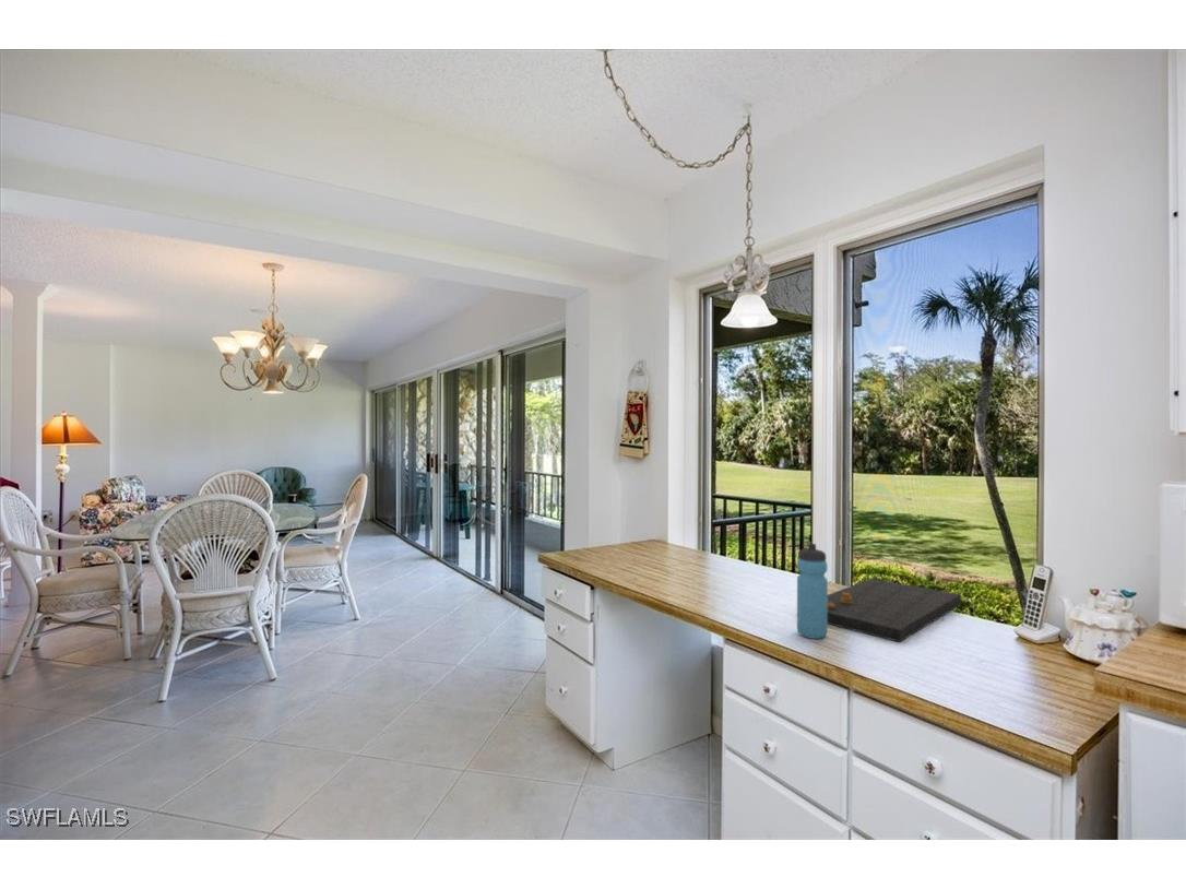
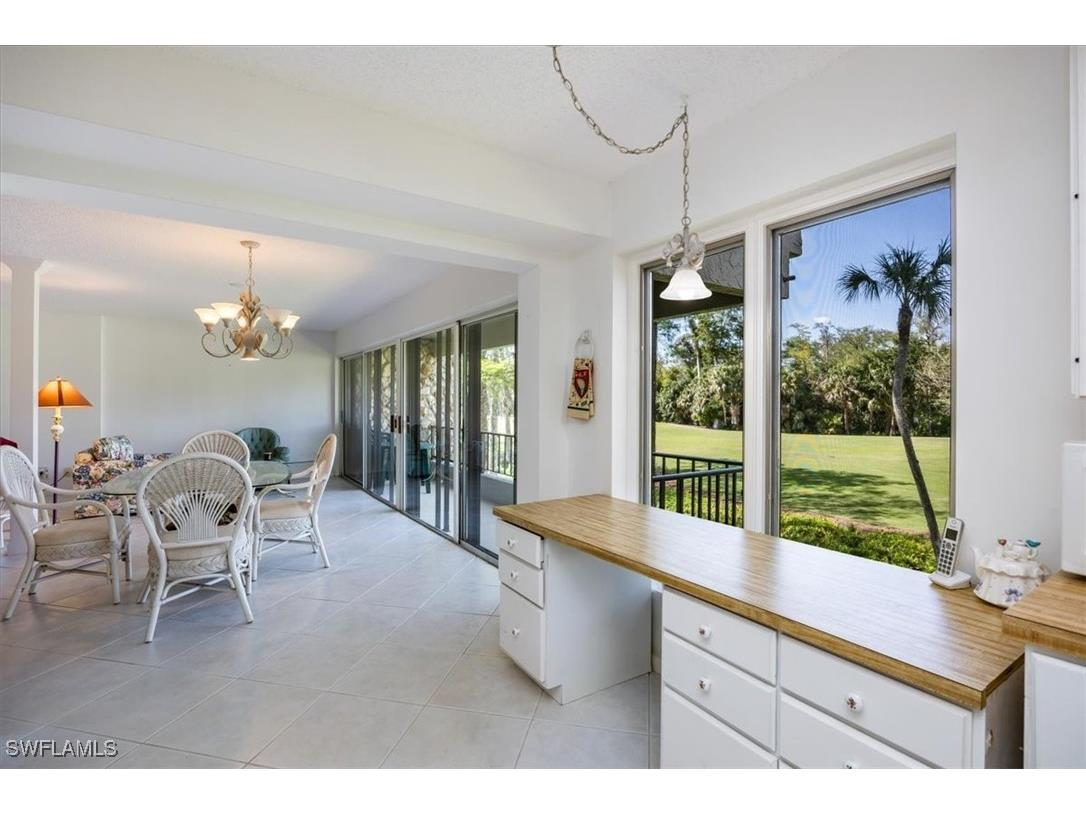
- cutting board [828,578,962,643]
- water bottle [796,543,829,640]
